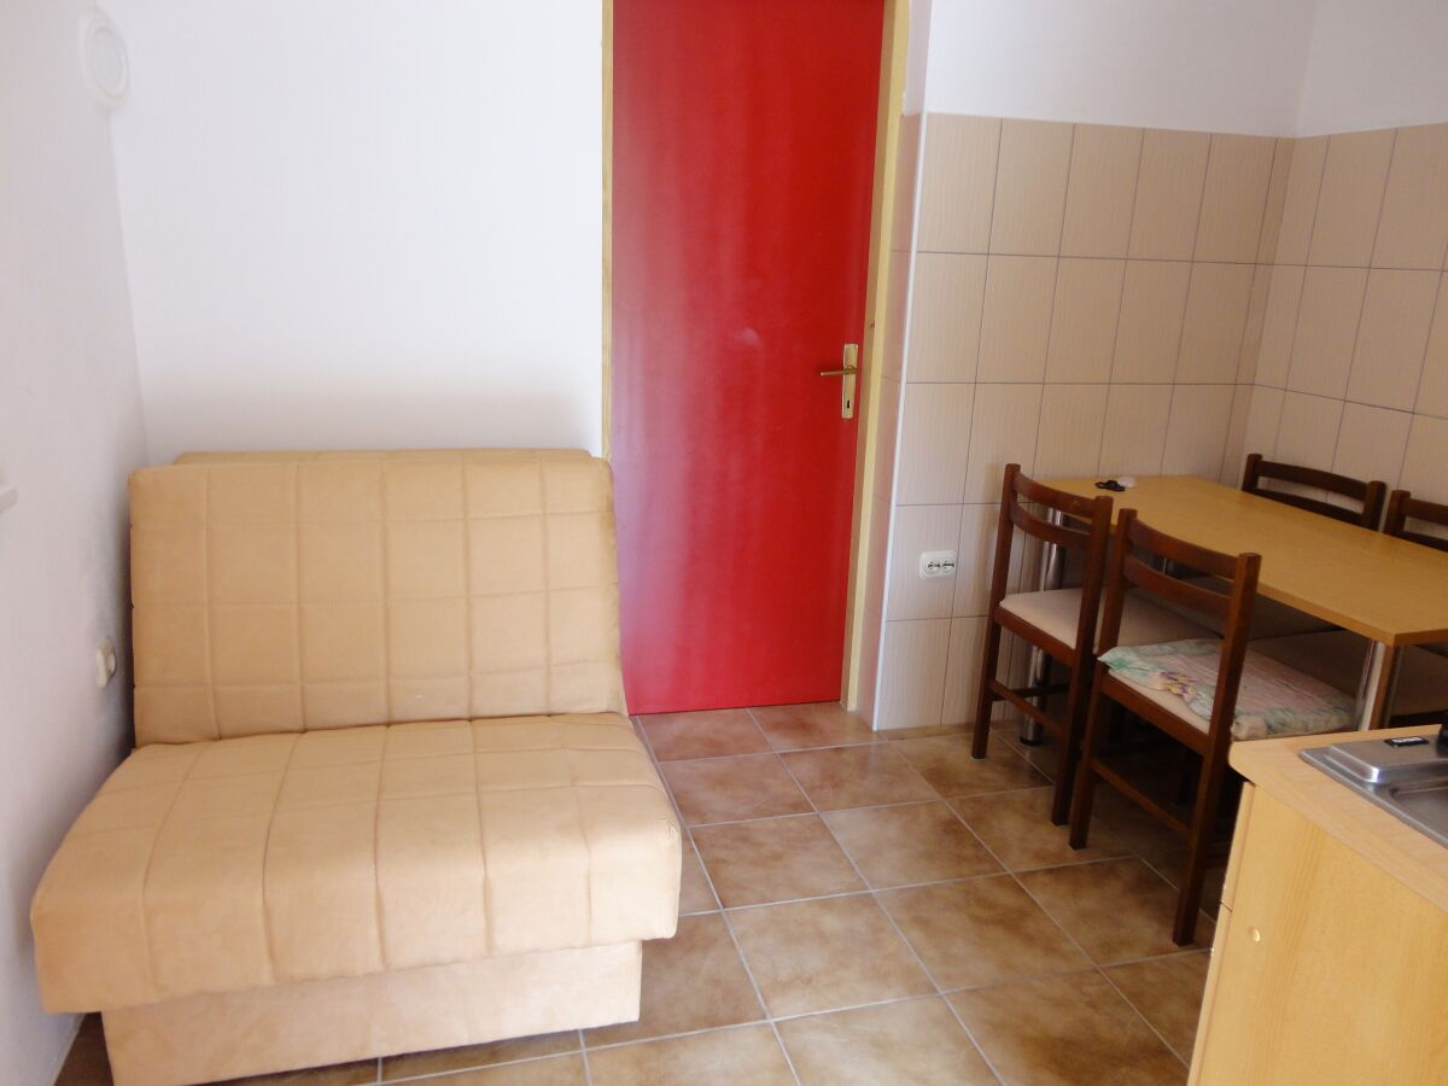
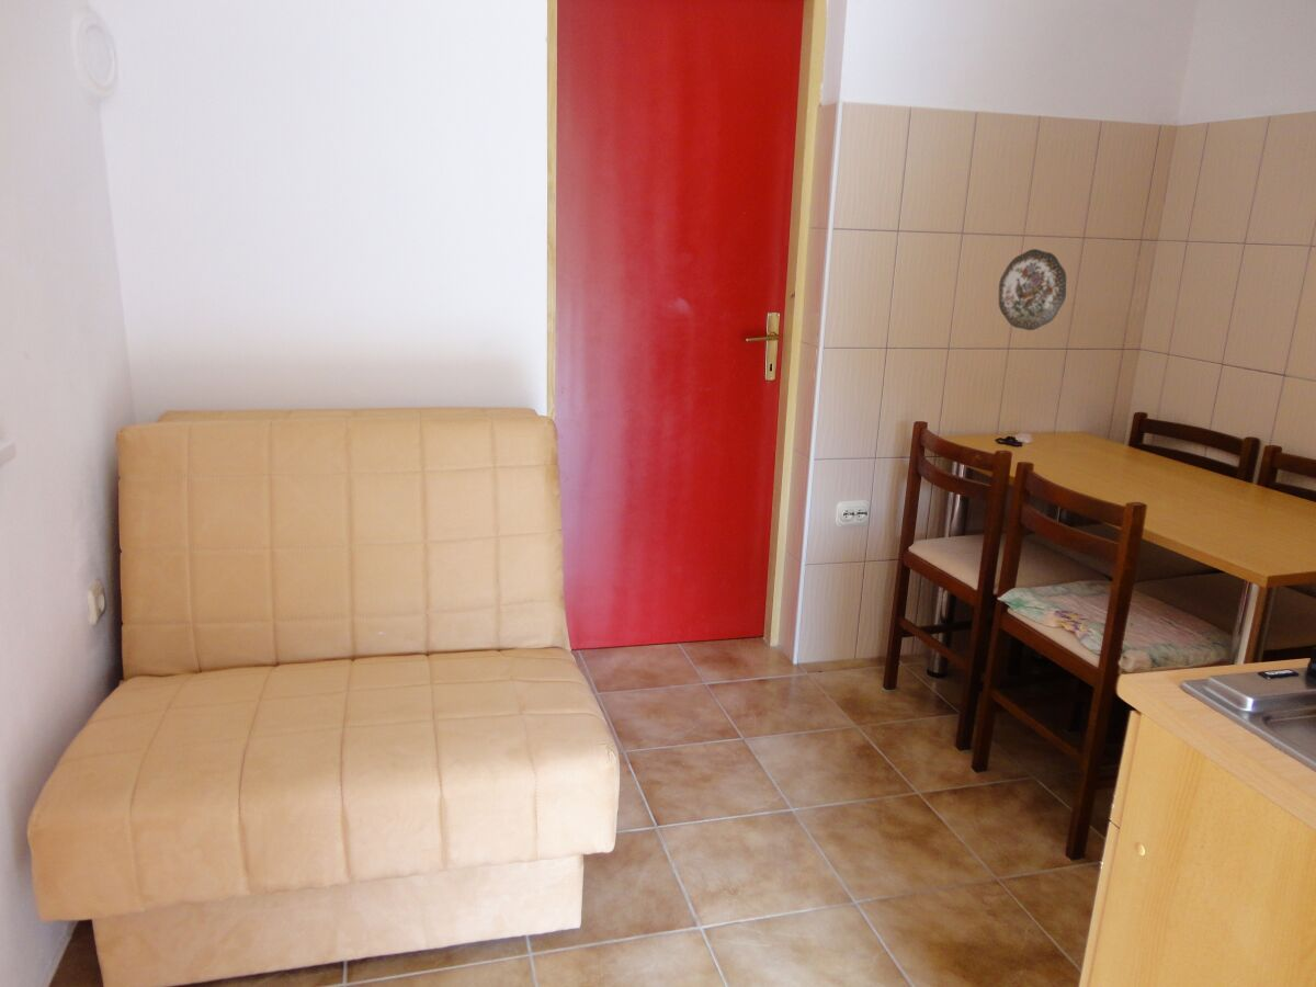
+ decorative plate [998,248,1067,331]
